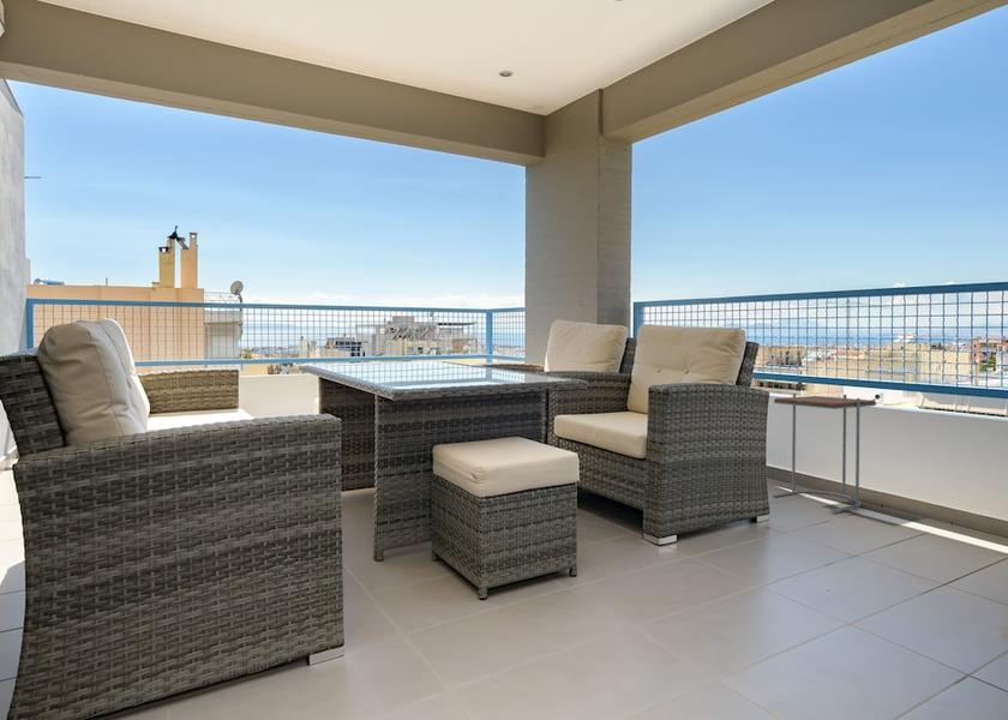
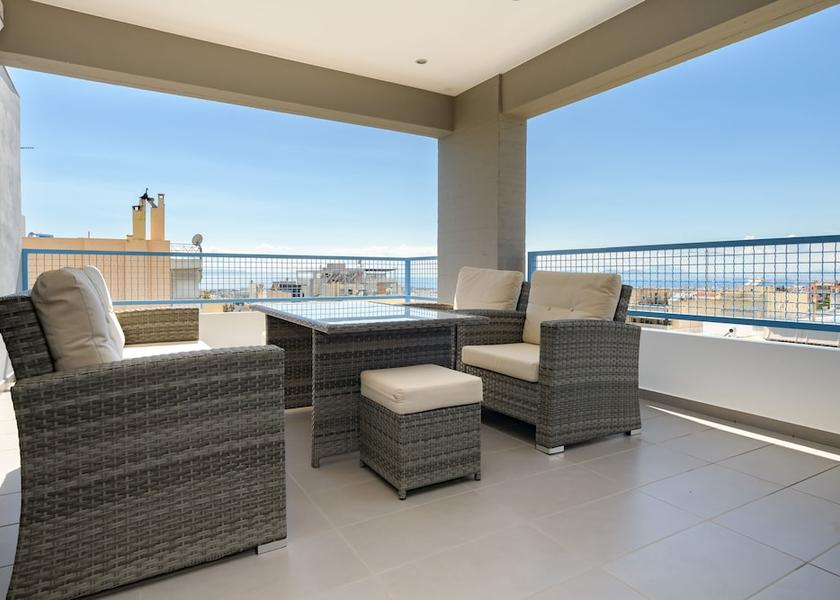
- side table [772,392,877,514]
